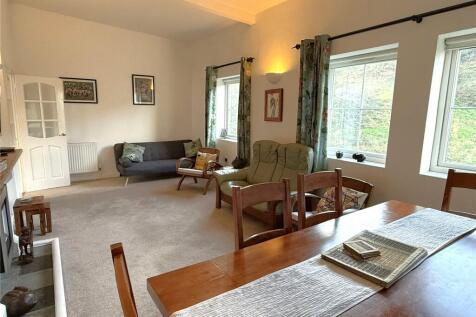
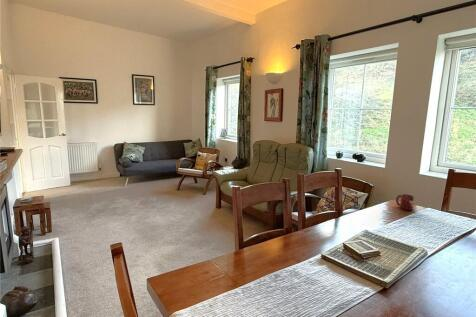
+ cup [395,193,415,211]
